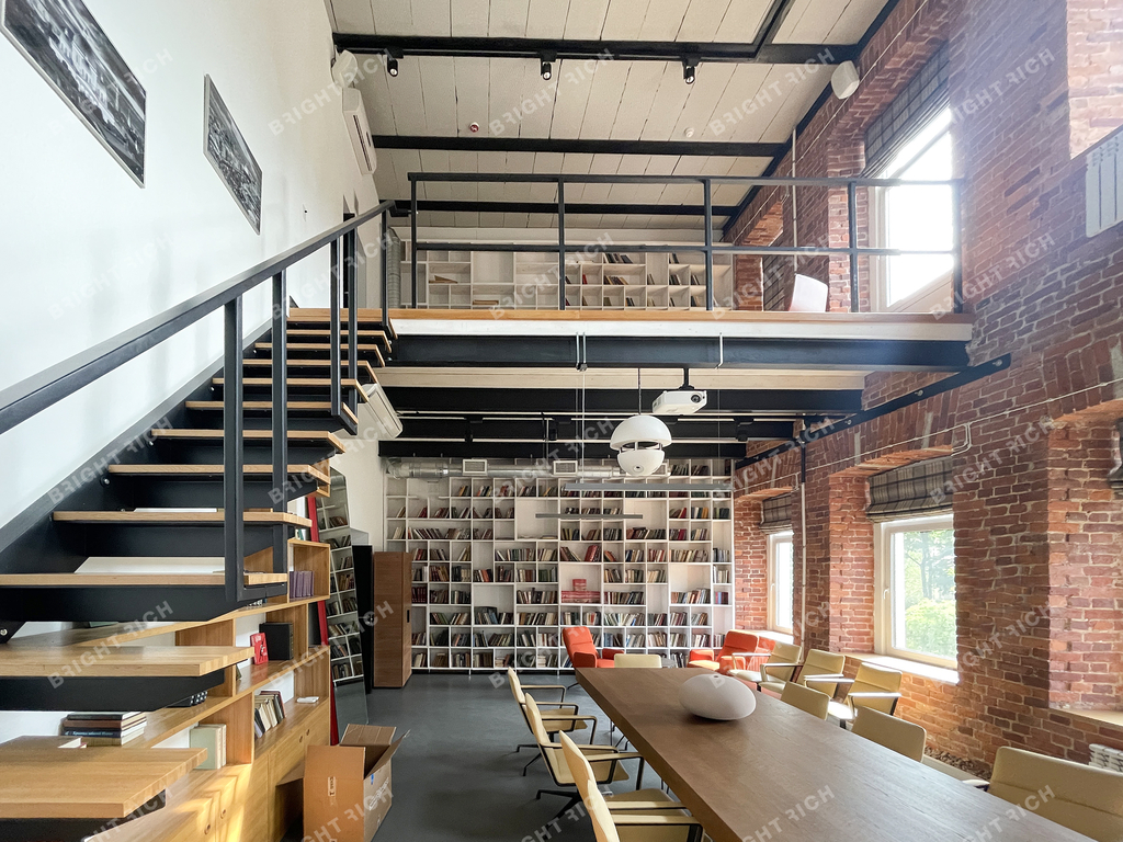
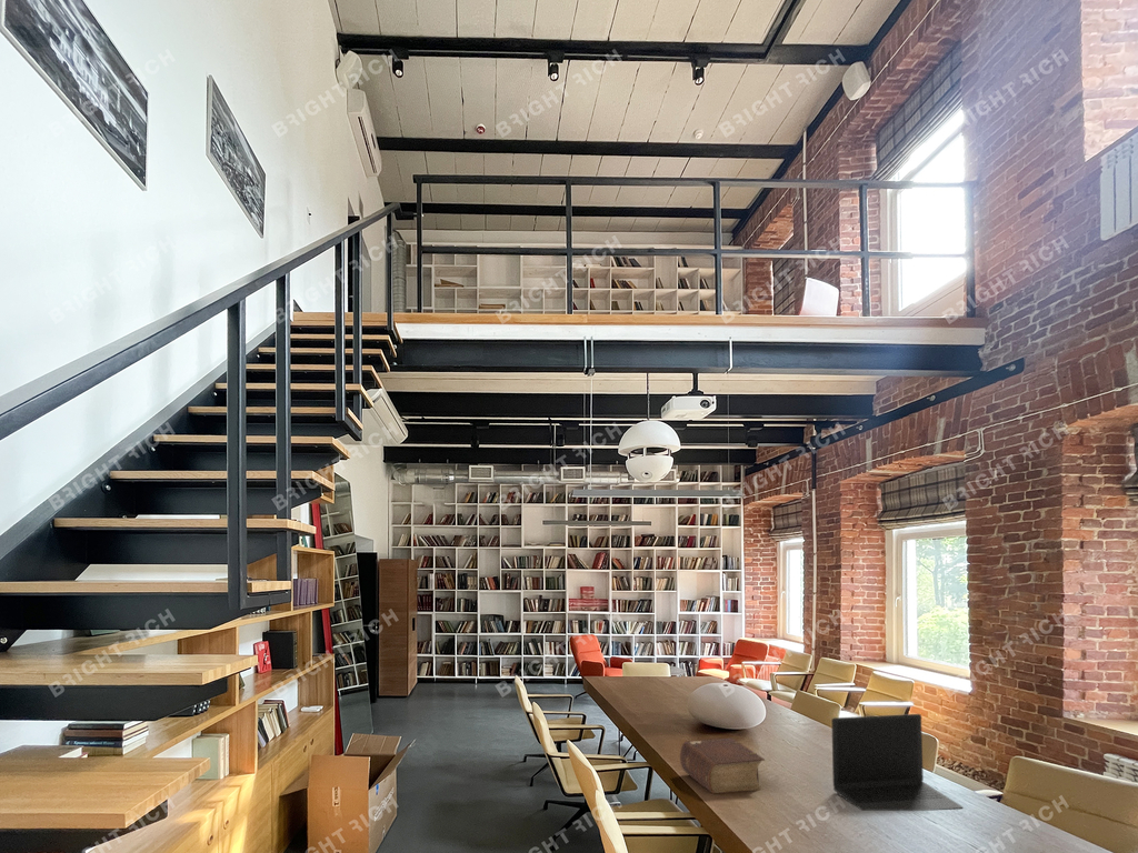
+ laptop [830,713,964,812]
+ bible [679,736,766,795]
